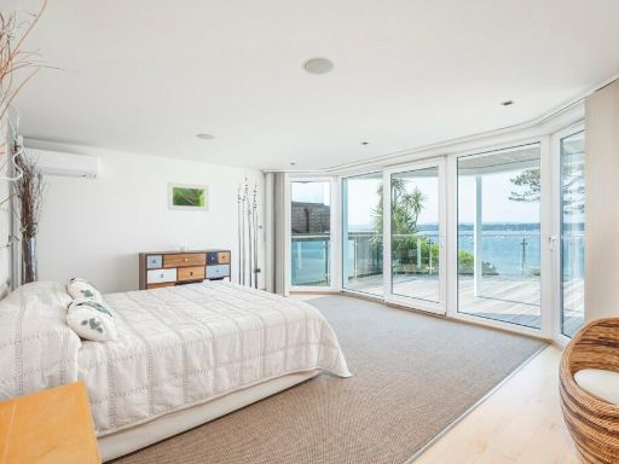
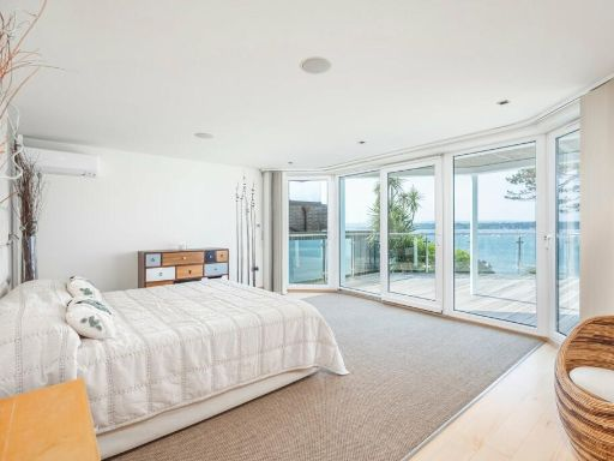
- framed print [167,181,210,213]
